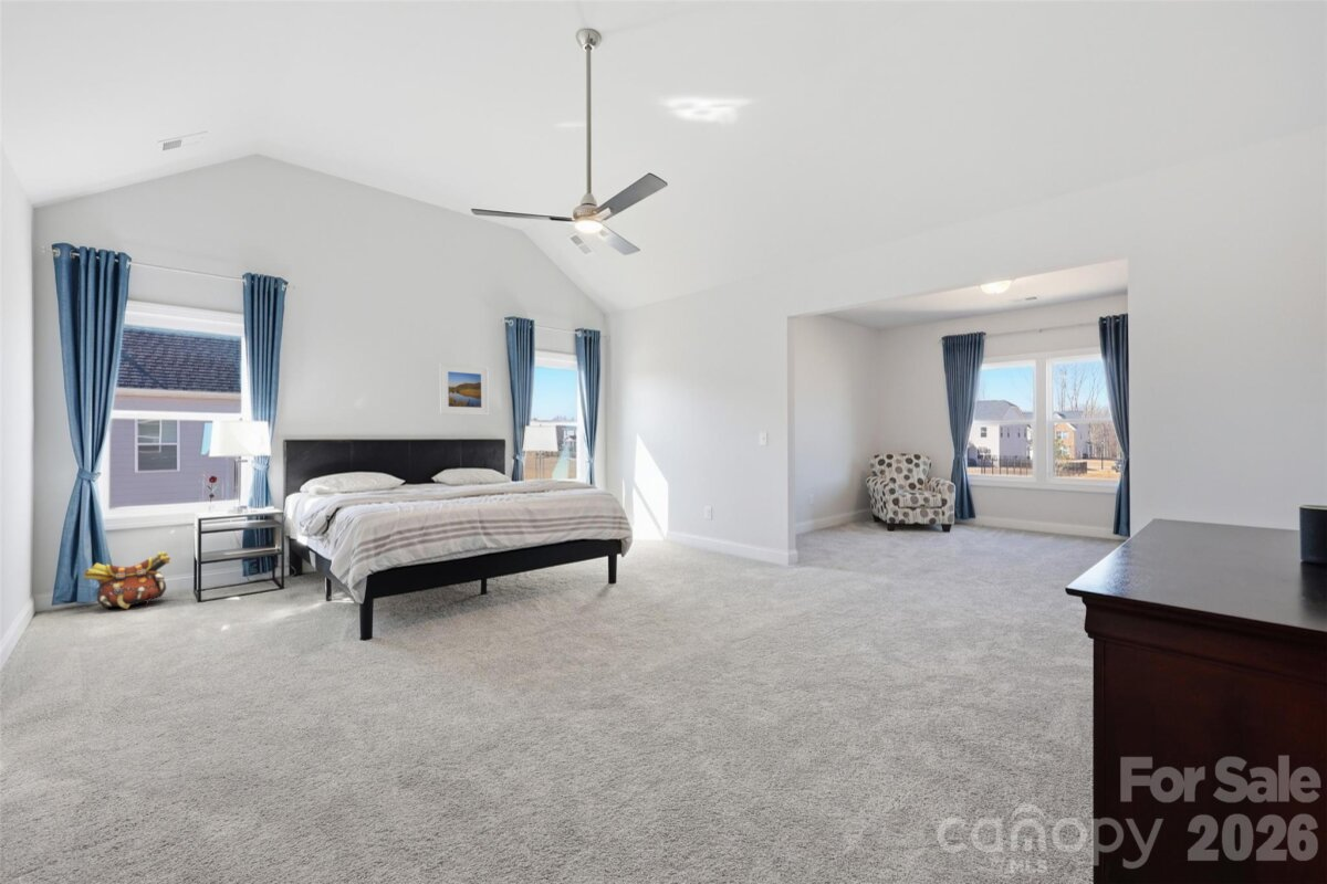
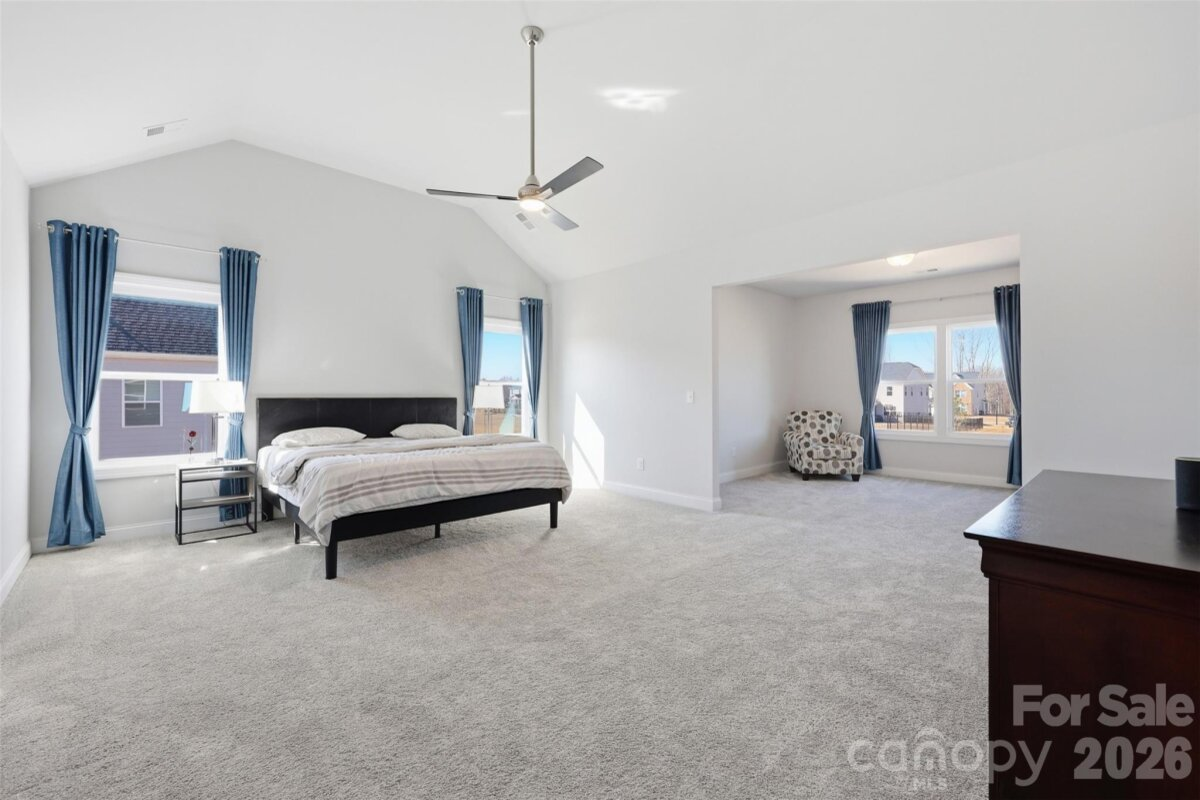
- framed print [438,362,490,417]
- backpack [82,550,171,610]
